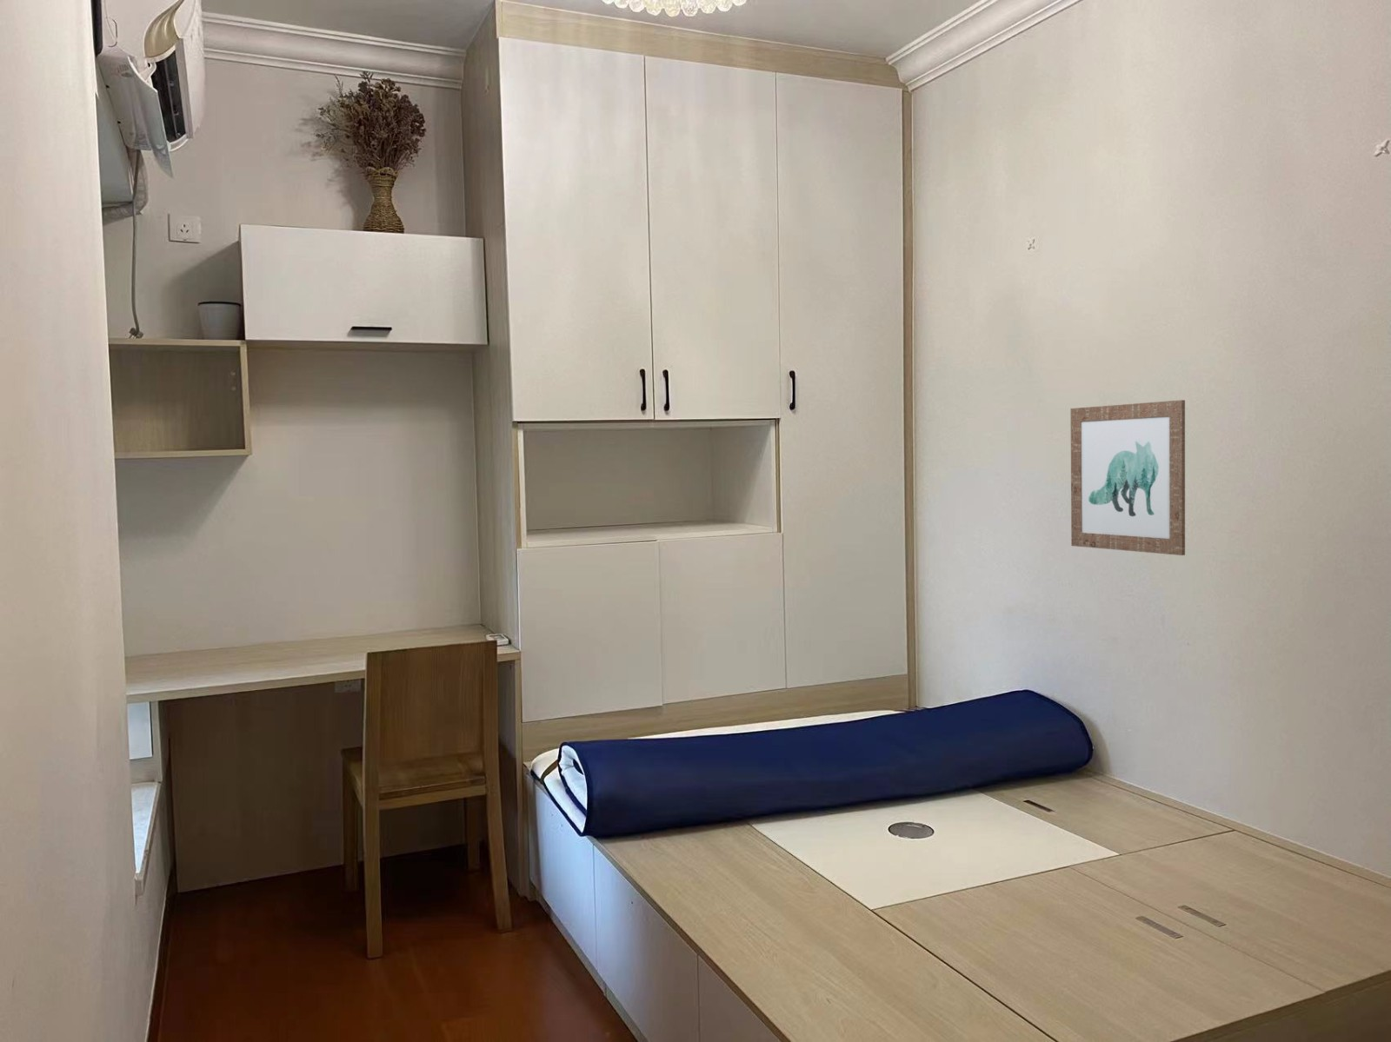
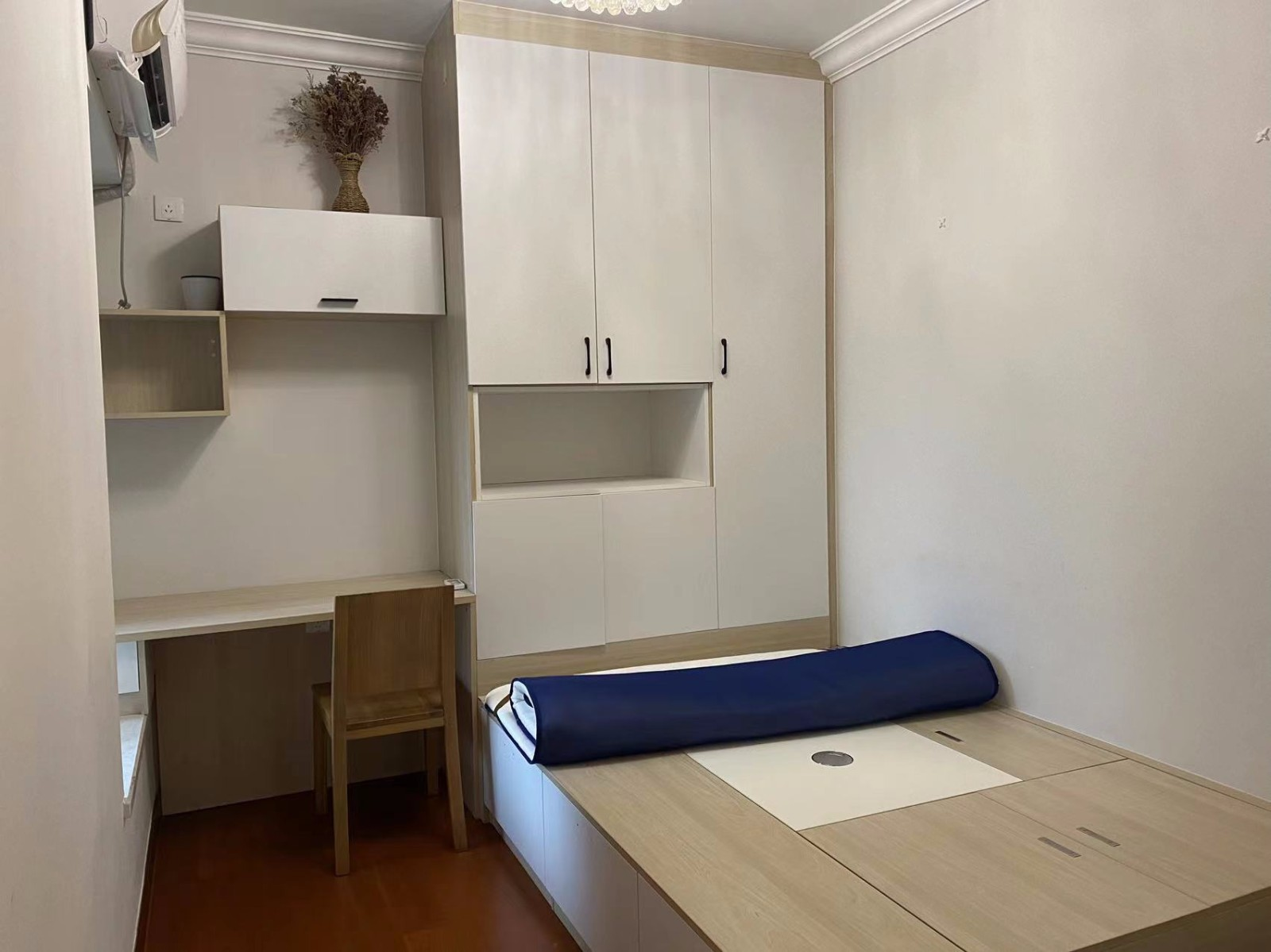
- wall art [1069,398,1186,556]
